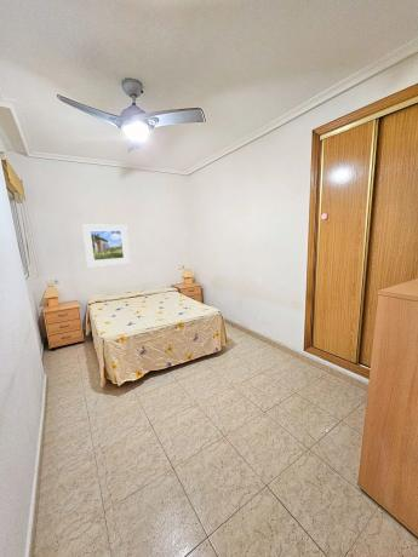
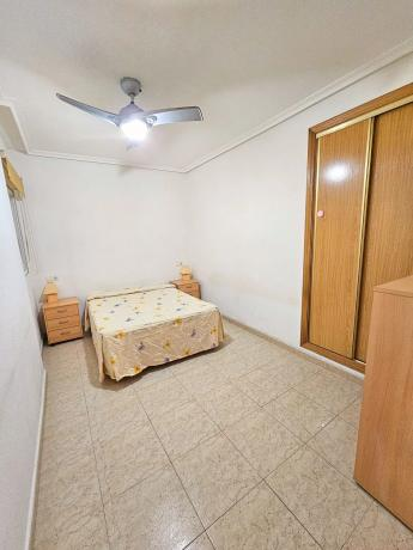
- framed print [81,223,131,268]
